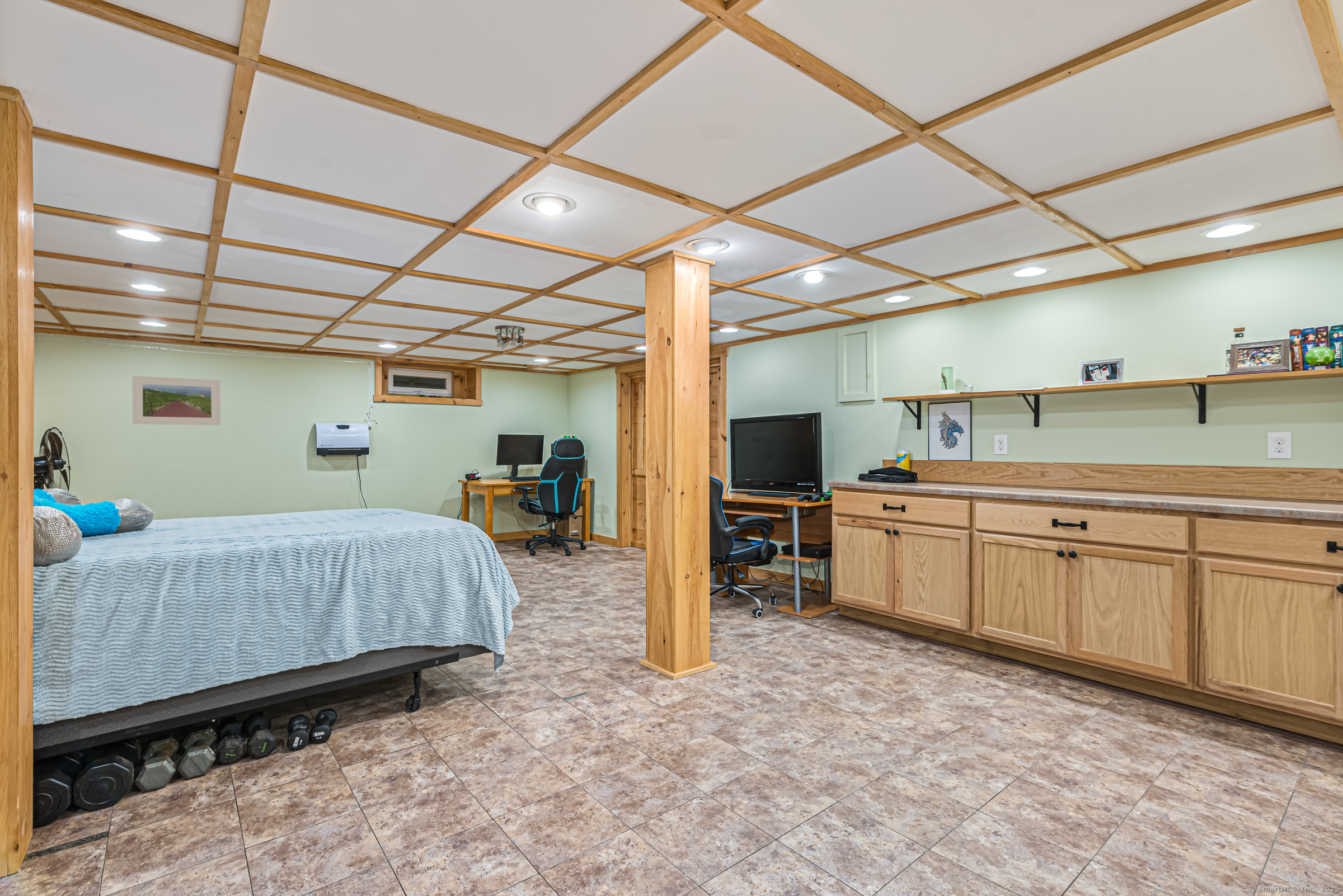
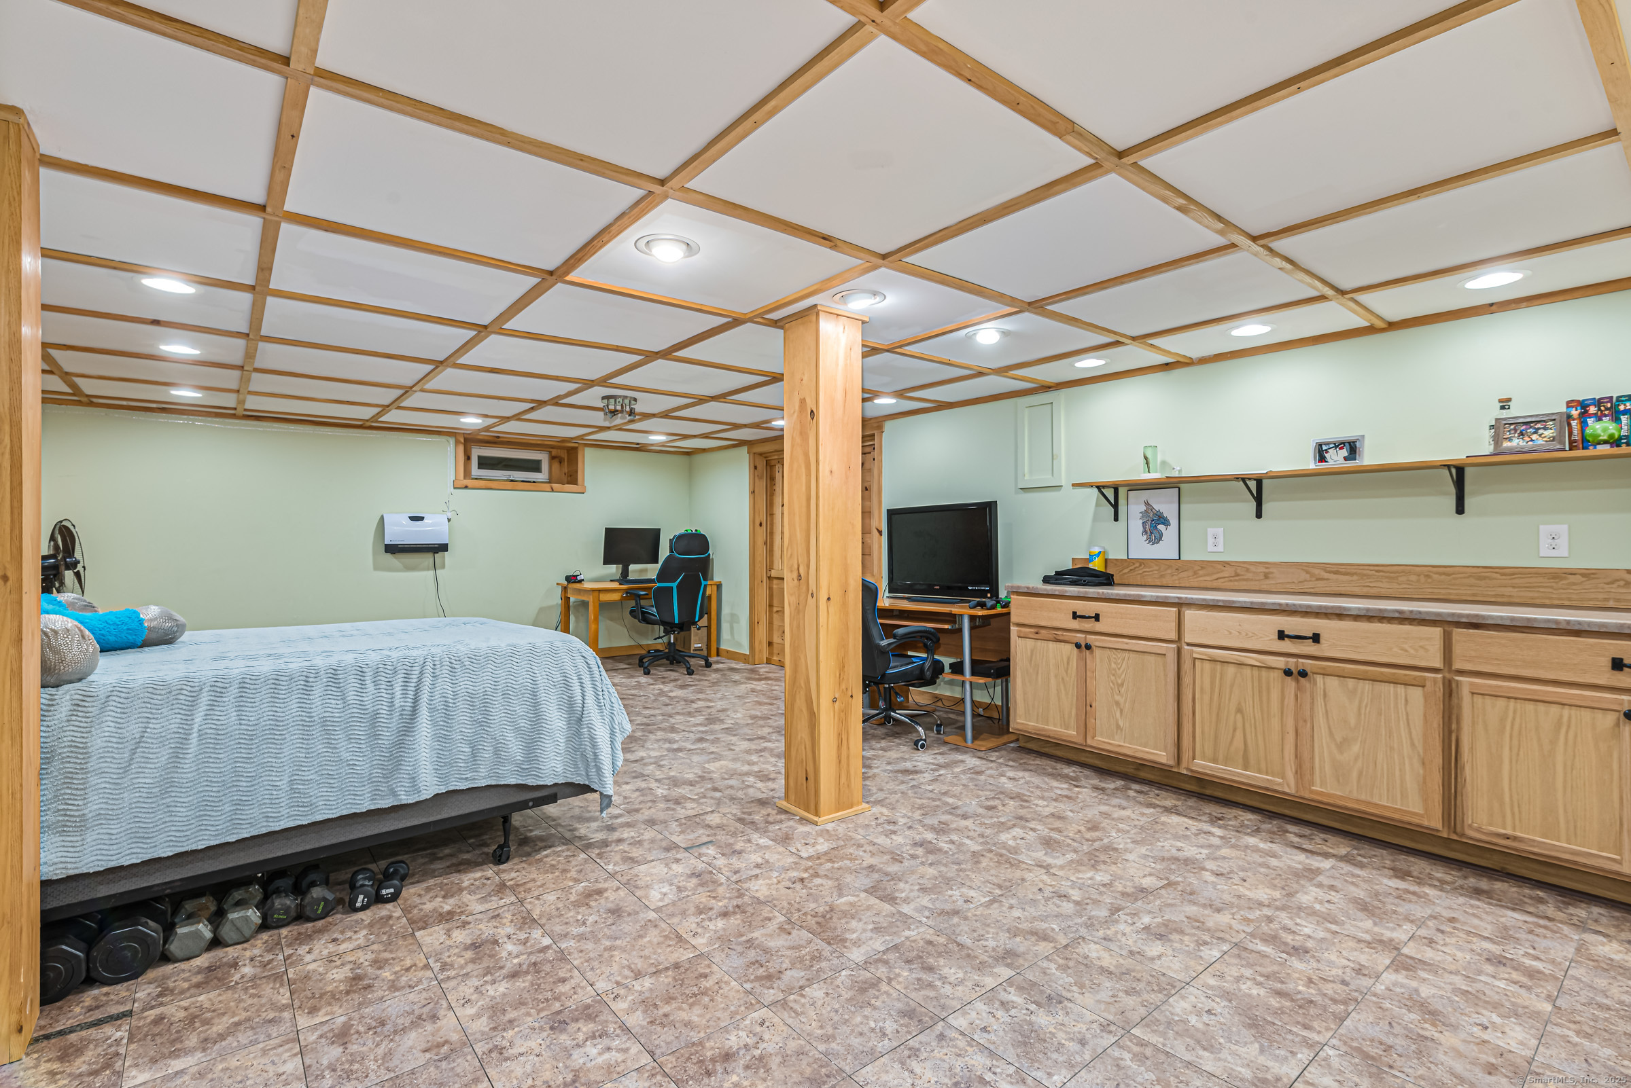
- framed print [132,375,221,426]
